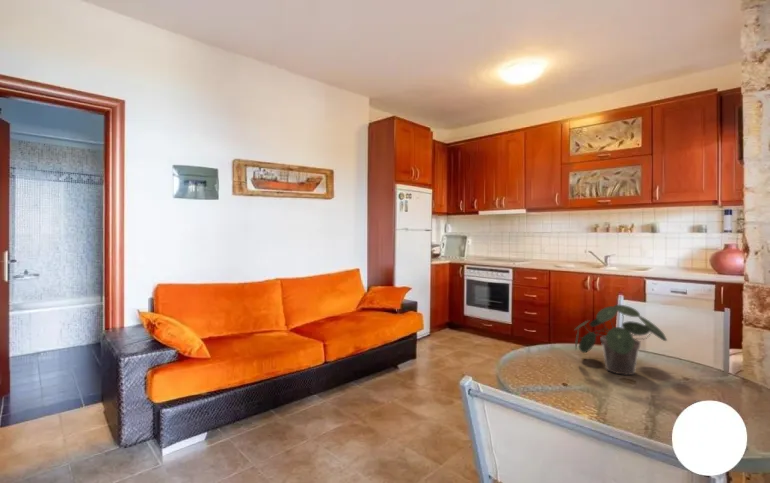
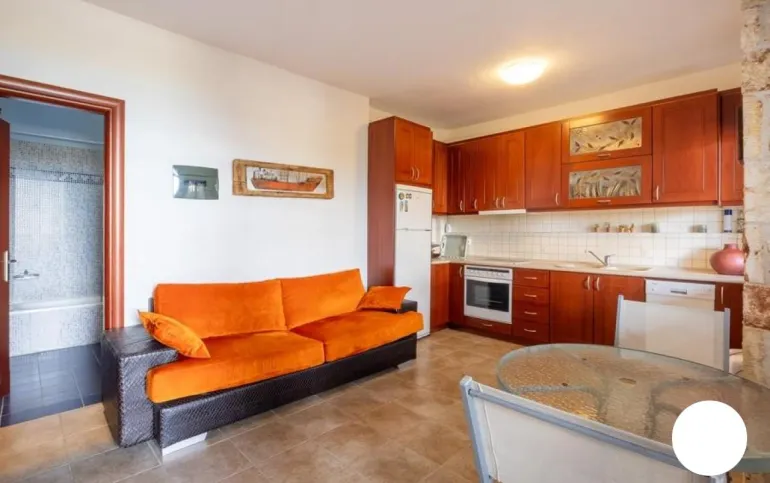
- potted plant [573,304,668,376]
